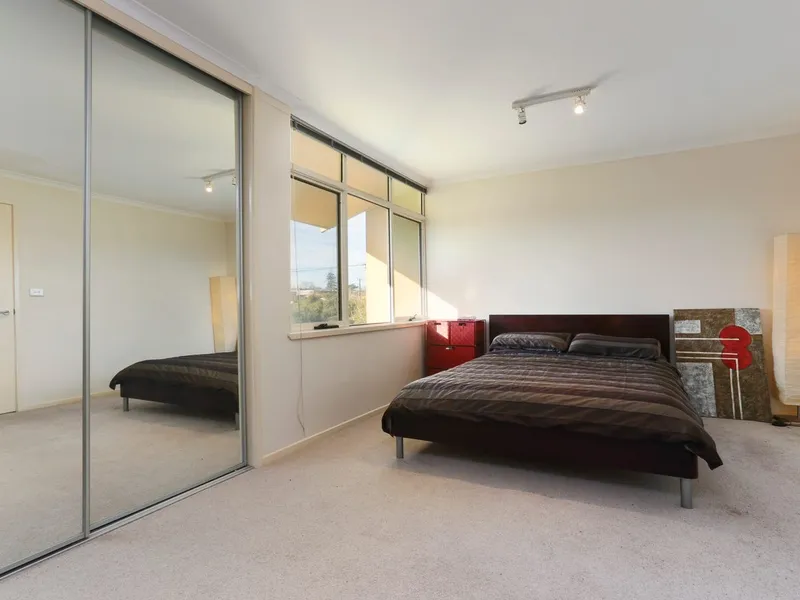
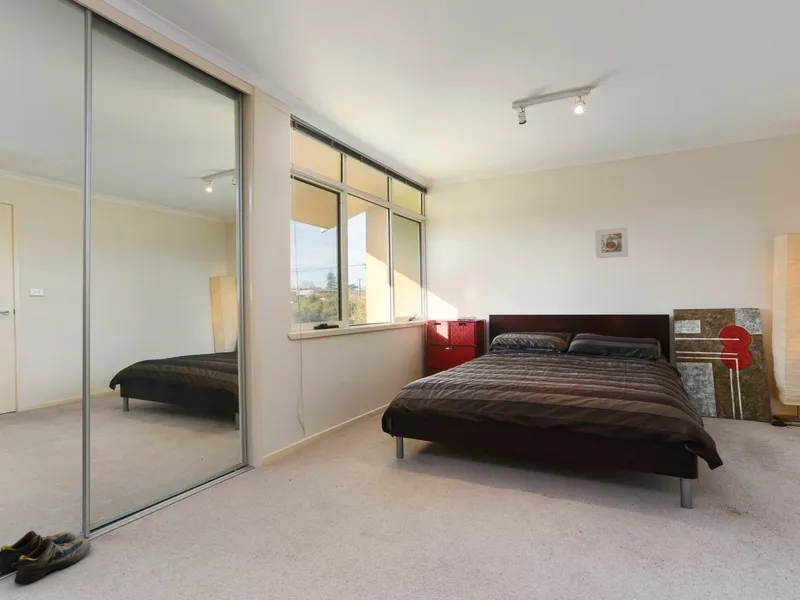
+ shoe [0,530,92,585]
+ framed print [594,226,629,259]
